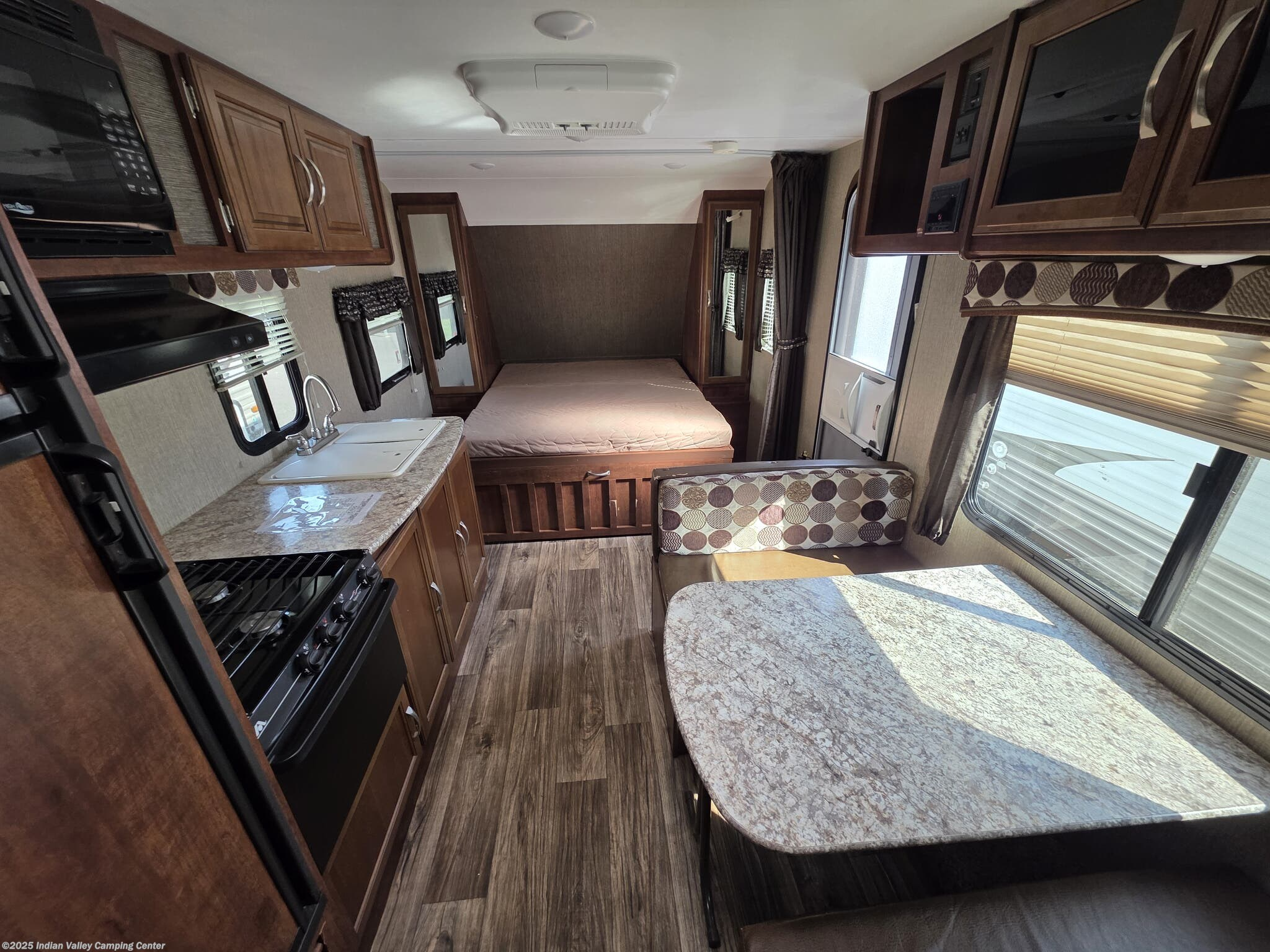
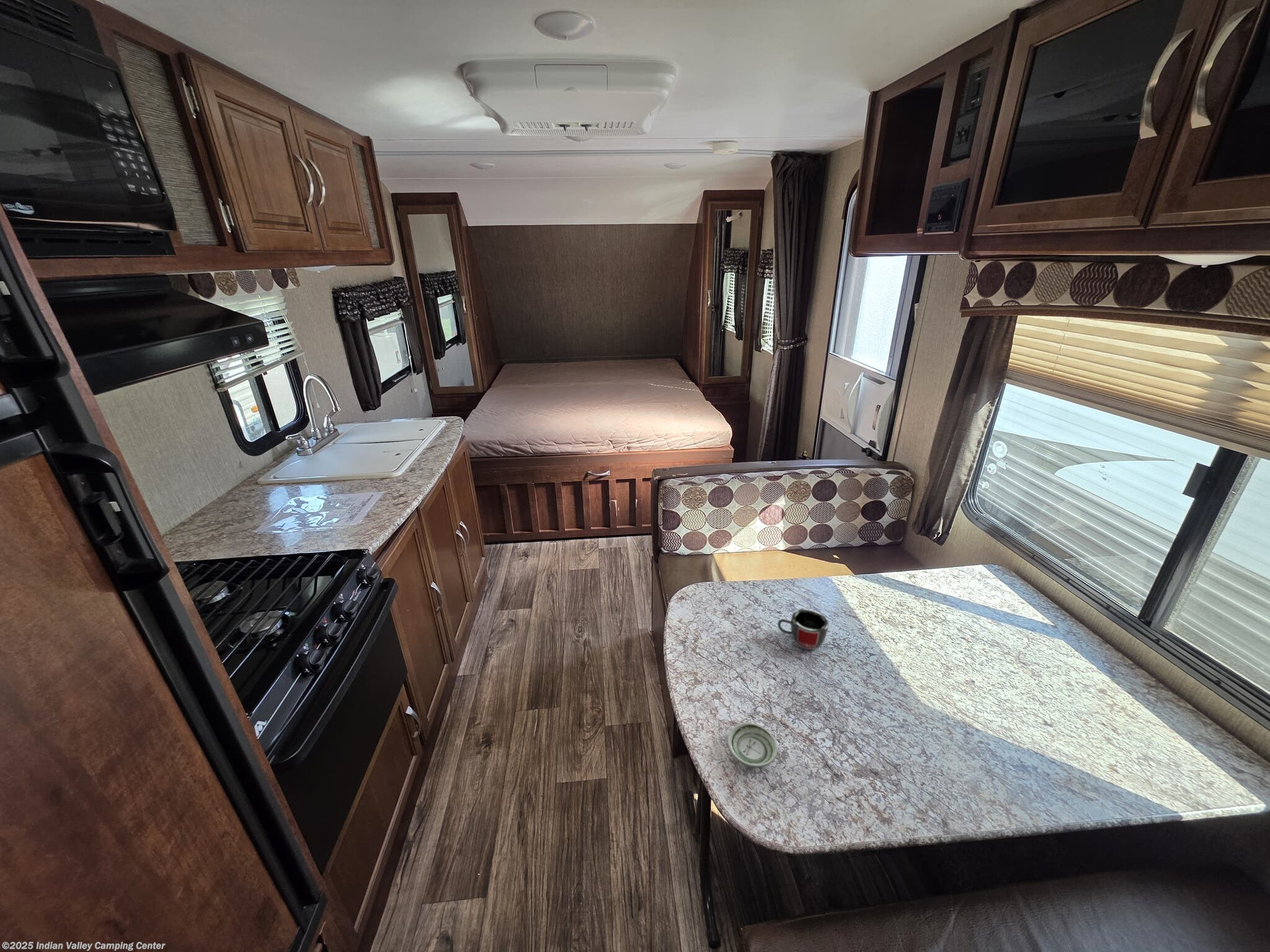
+ mug [777,609,829,650]
+ saucer [727,722,778,768]
